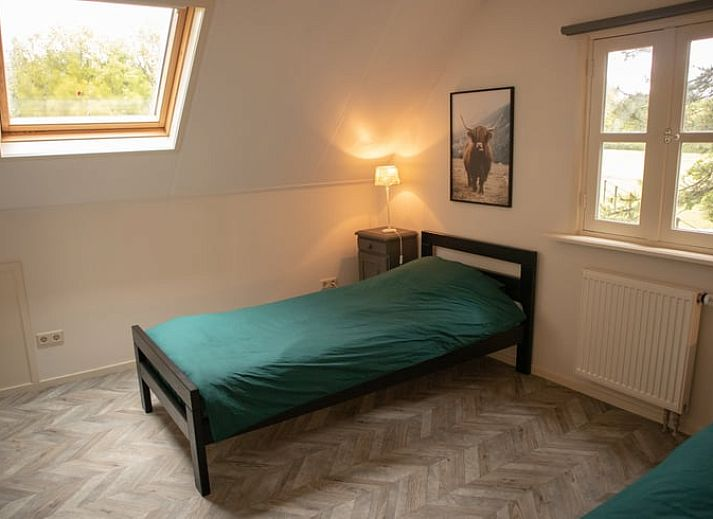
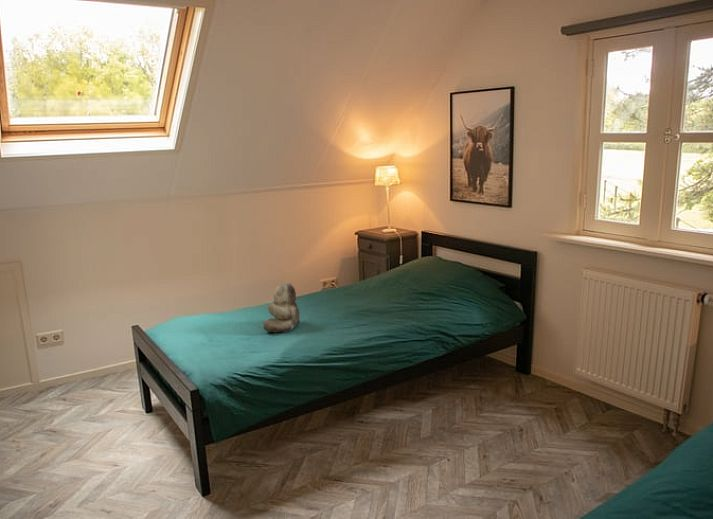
+ teddy bear [262,282,301,333]
